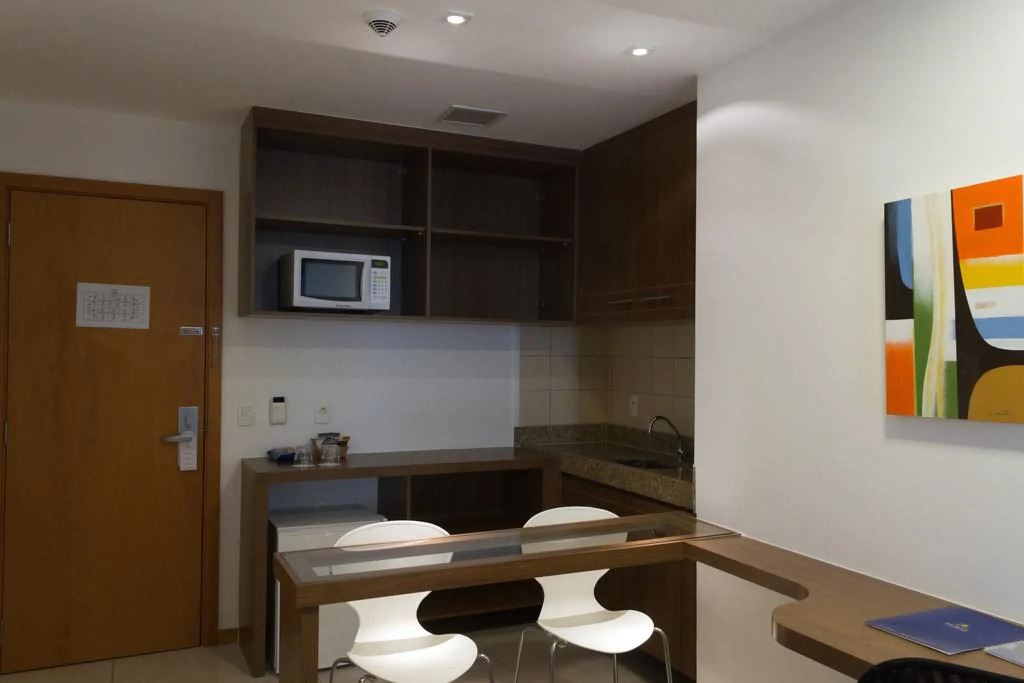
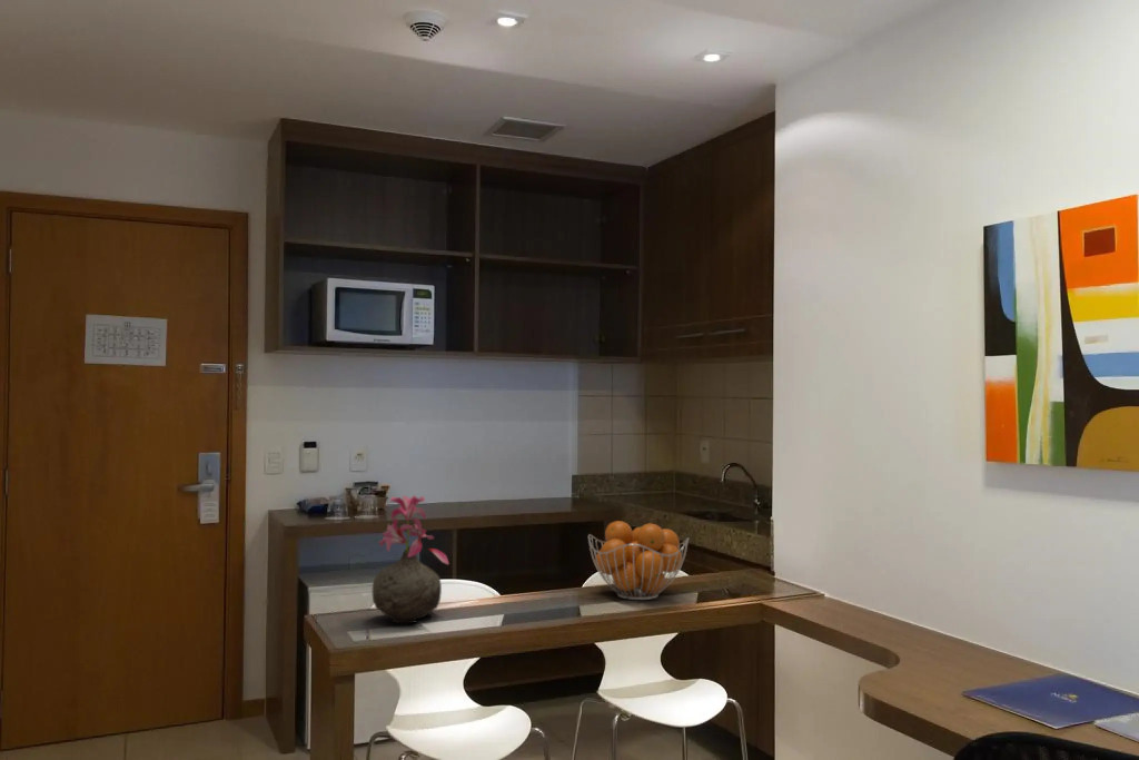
+ vase [372,494,449,624]
+ fruit basket [587,520,690,601]
